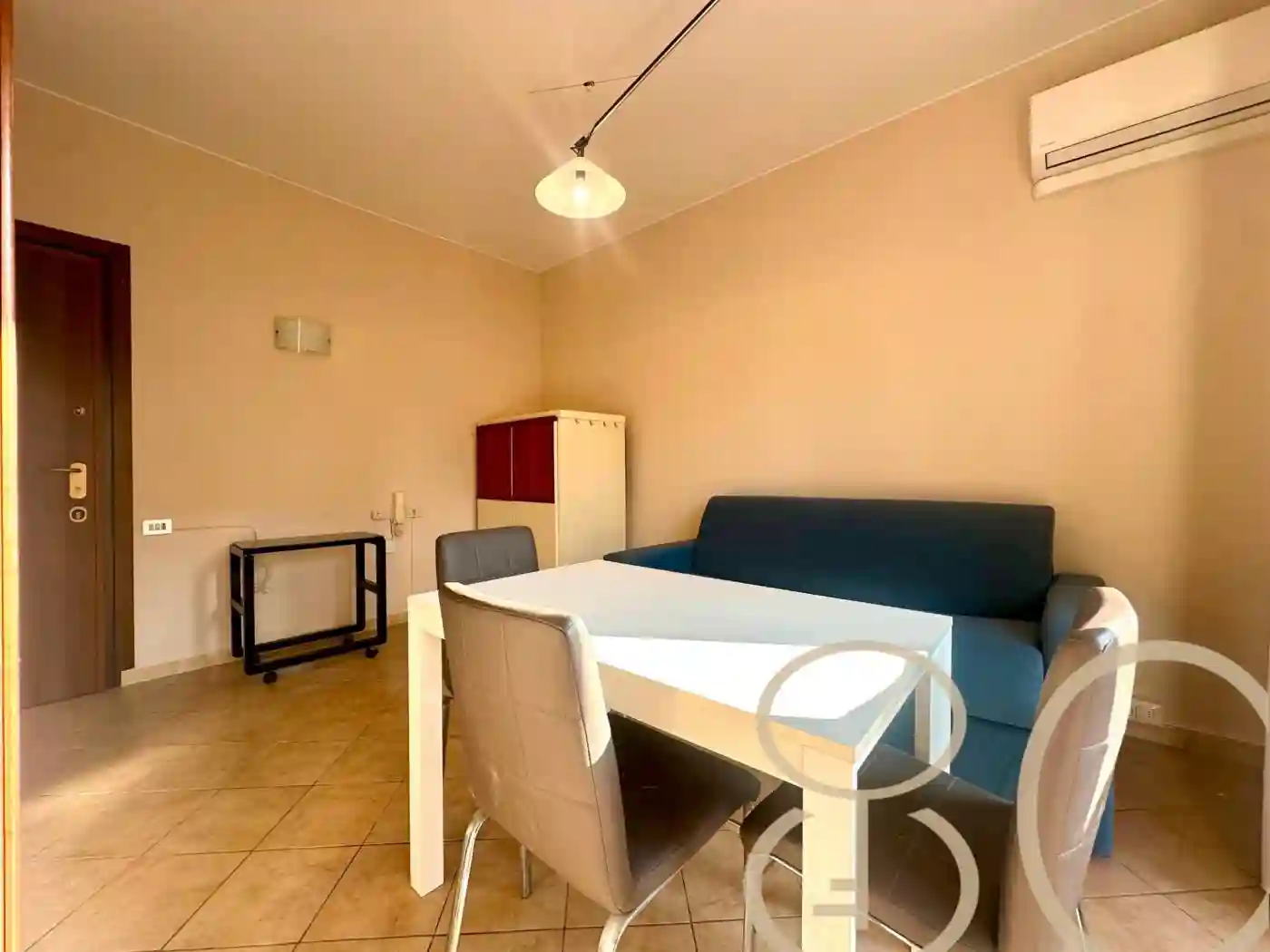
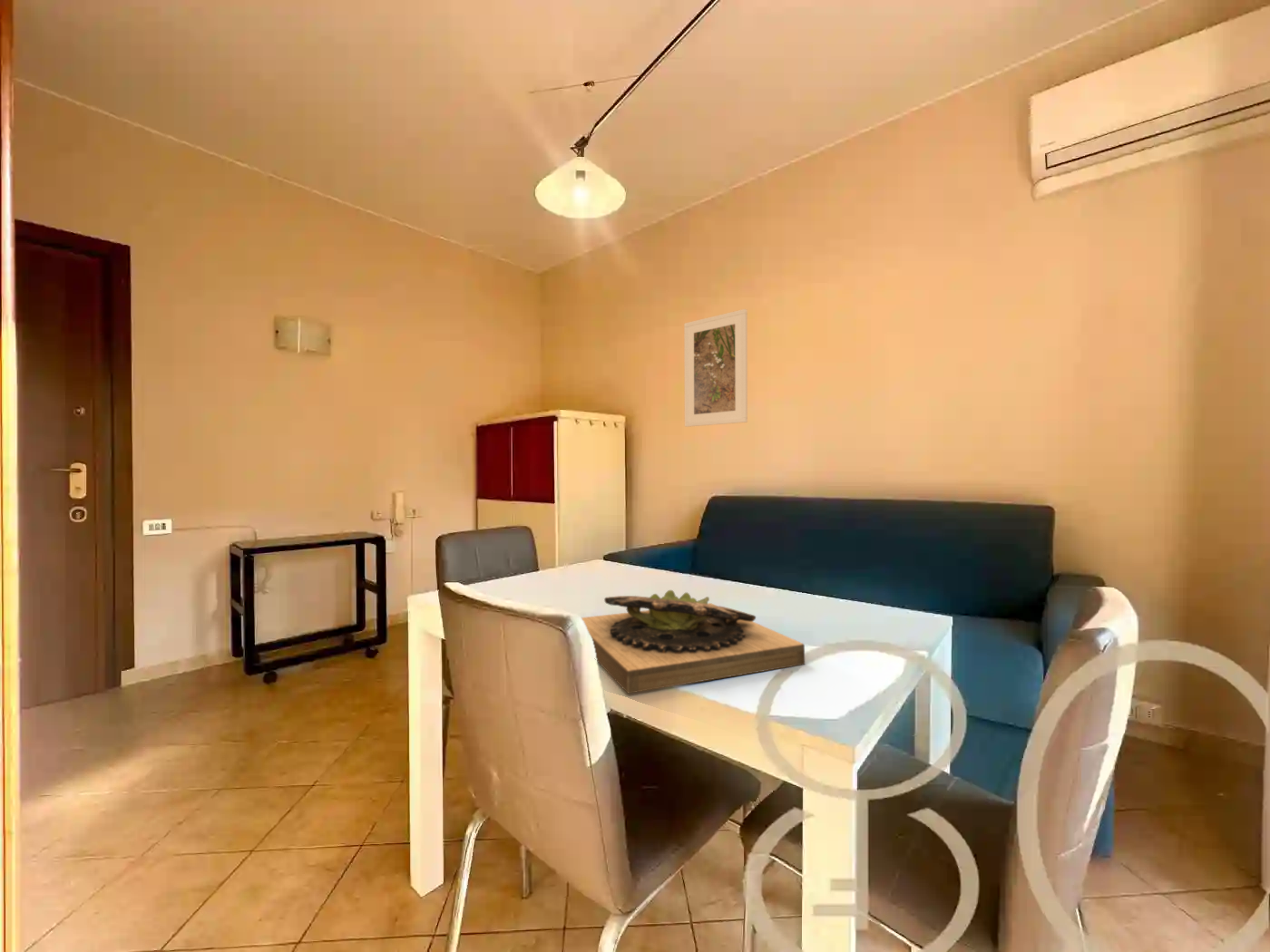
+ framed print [683,308,748,428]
+ succulent planter [581,589,806,695]
